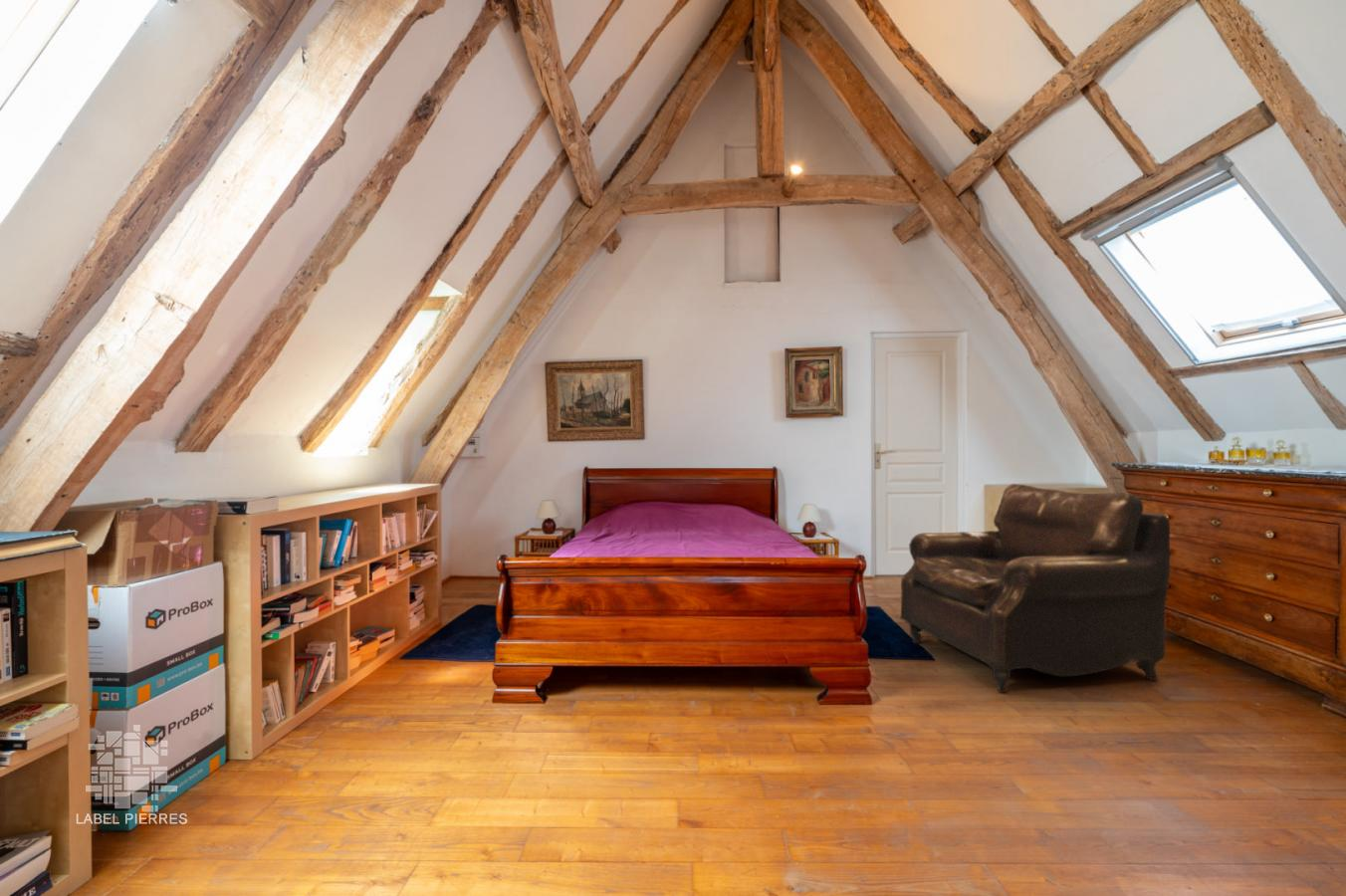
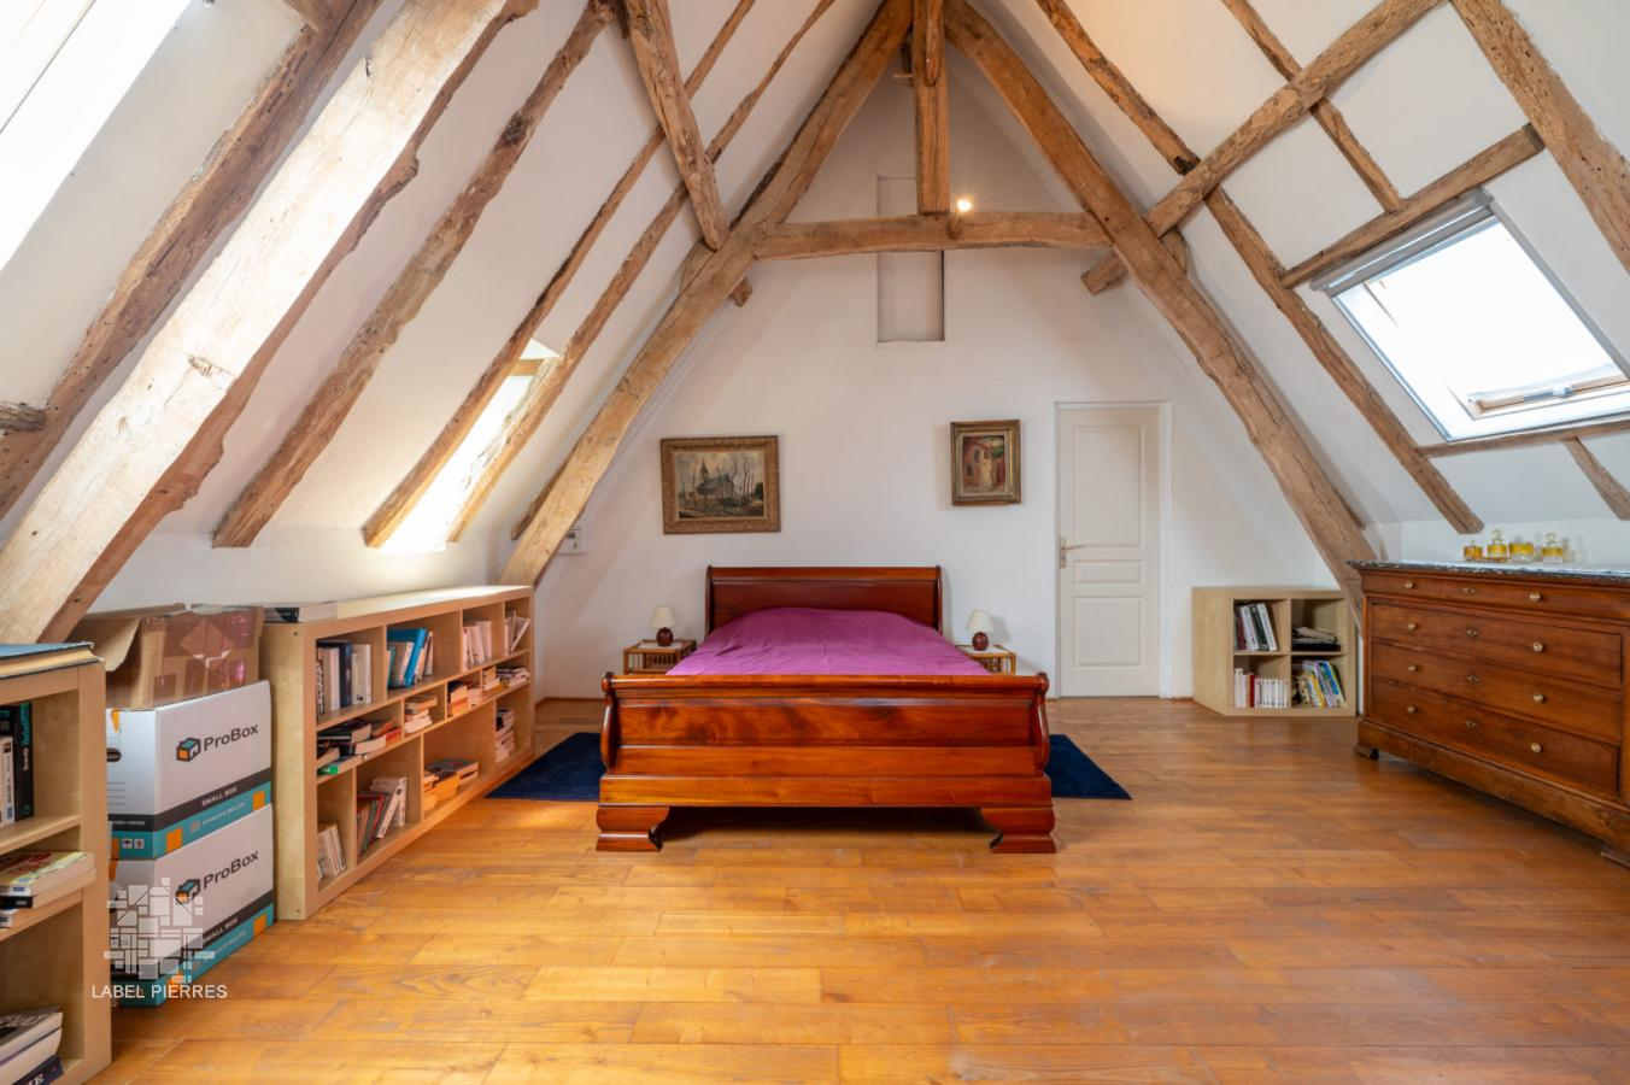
- leather [900,483,1172,693]
